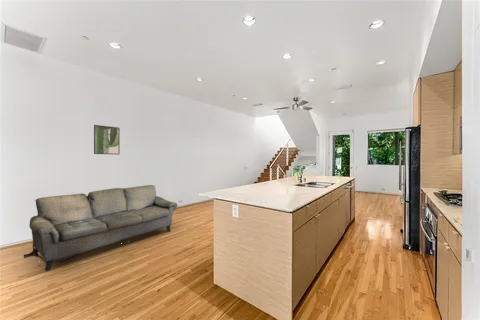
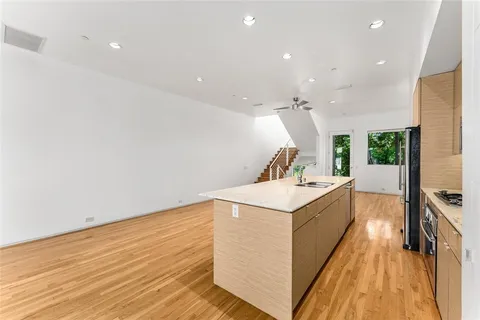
- sofa [23,184,178,272]
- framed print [93,124,121,156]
